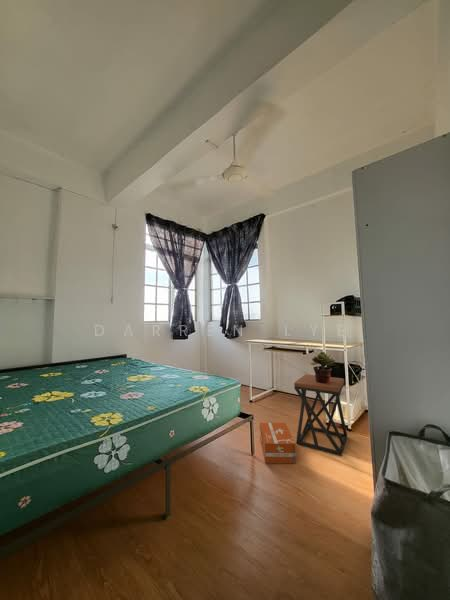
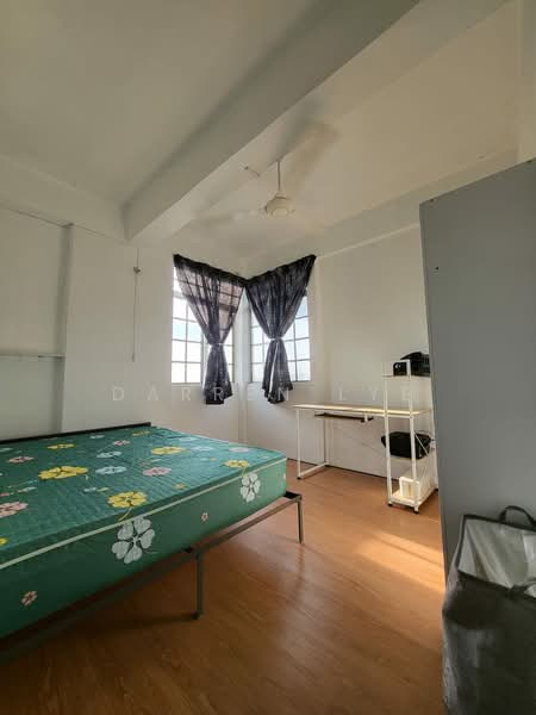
- potted plant [309,351,336,383]
- cardboard box [259,422,297,464]
- stool [293,373,348,457]
